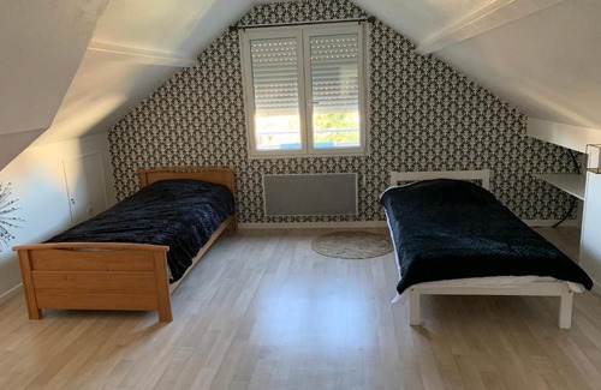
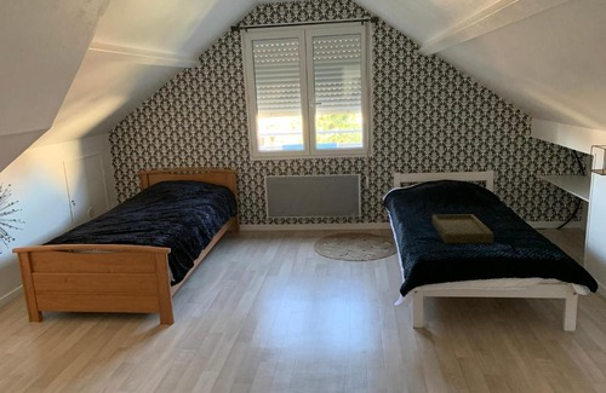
+ tray [431,214,494,244]
